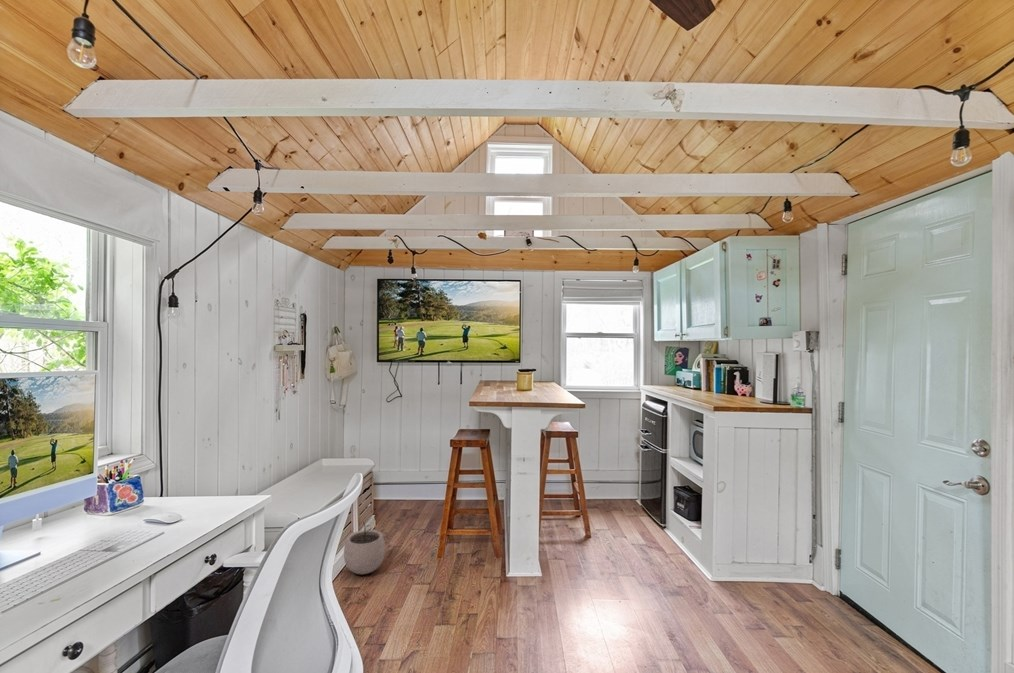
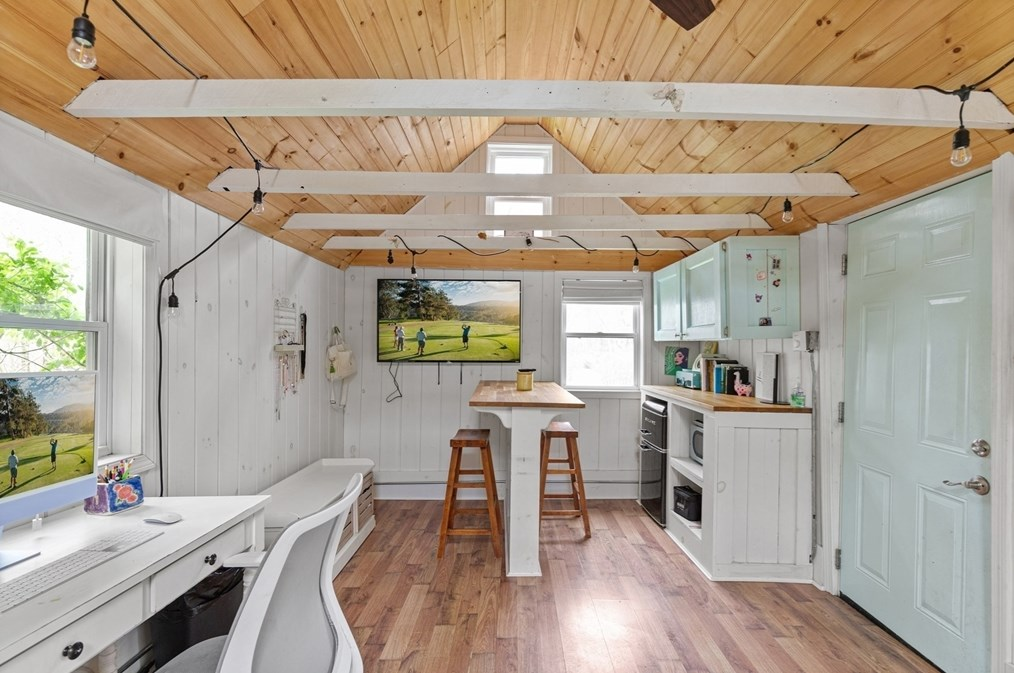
- plant pot [343,520,386,575]
